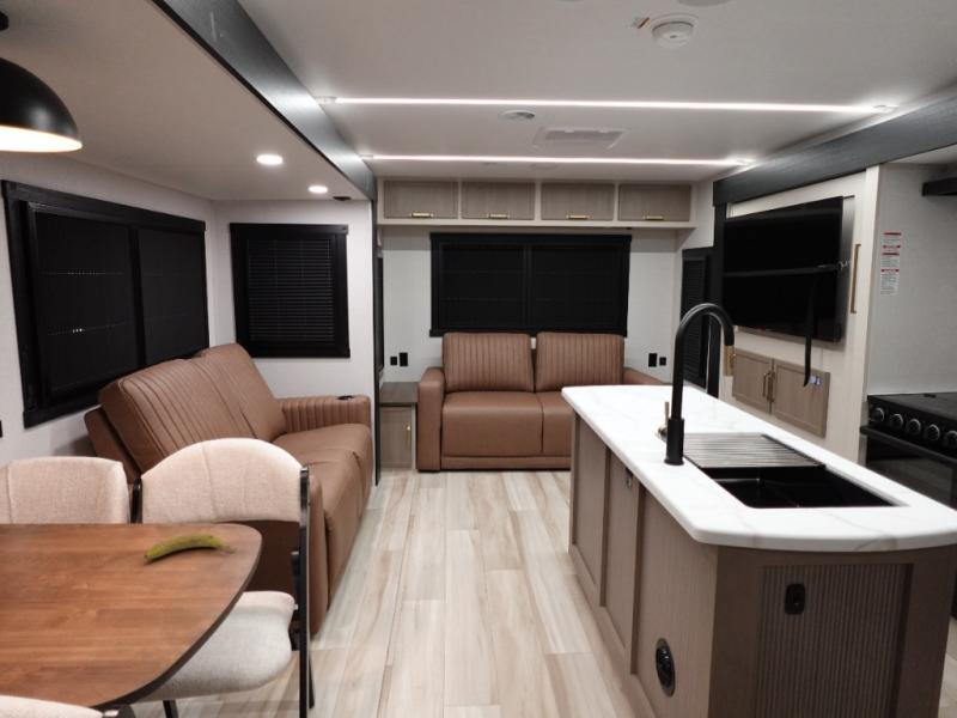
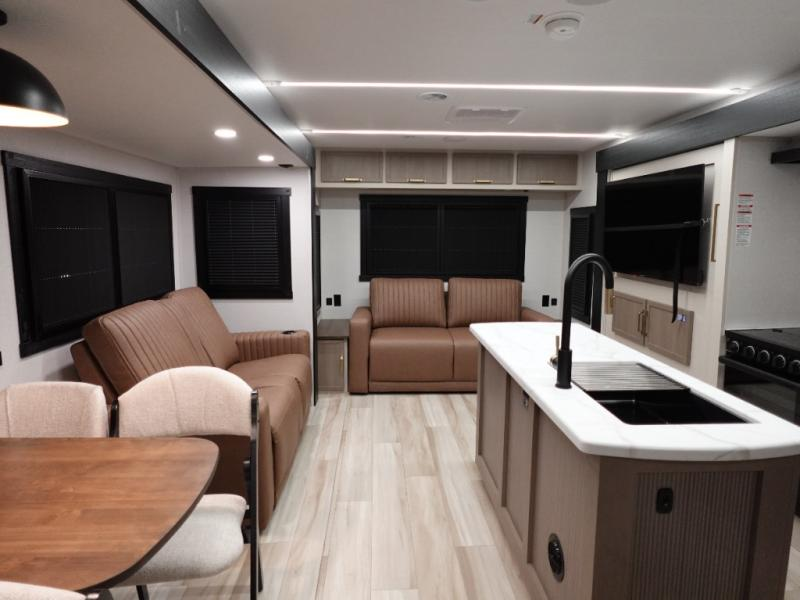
- fruit [142,533,237,560]
